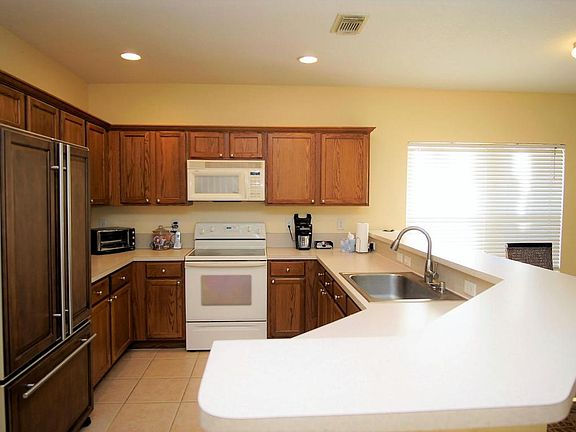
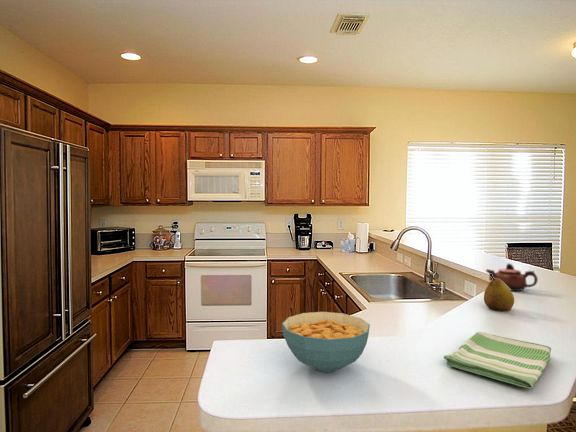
+ fruit [483,274,515,312]
+ dish towel [443,330,552,389]
+ teapot [485,262,539,292]
+ cereal bowl [281,311,371,373]
